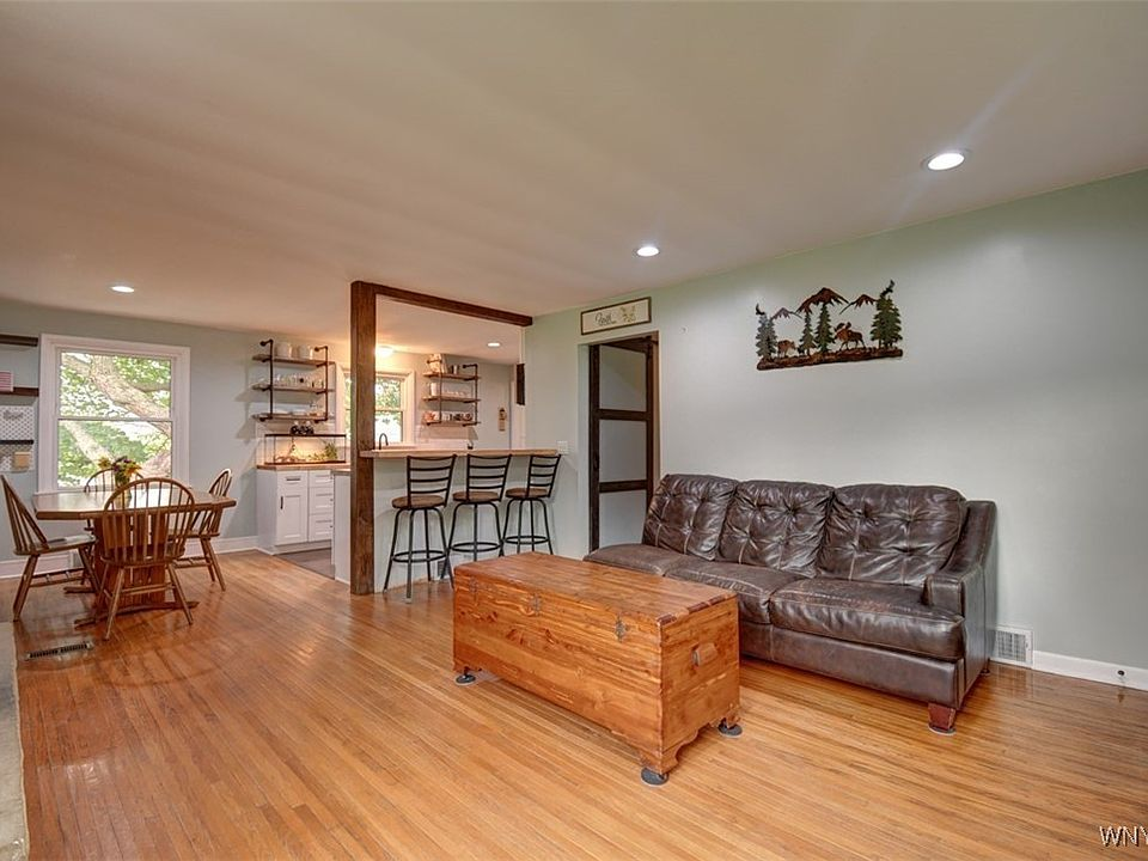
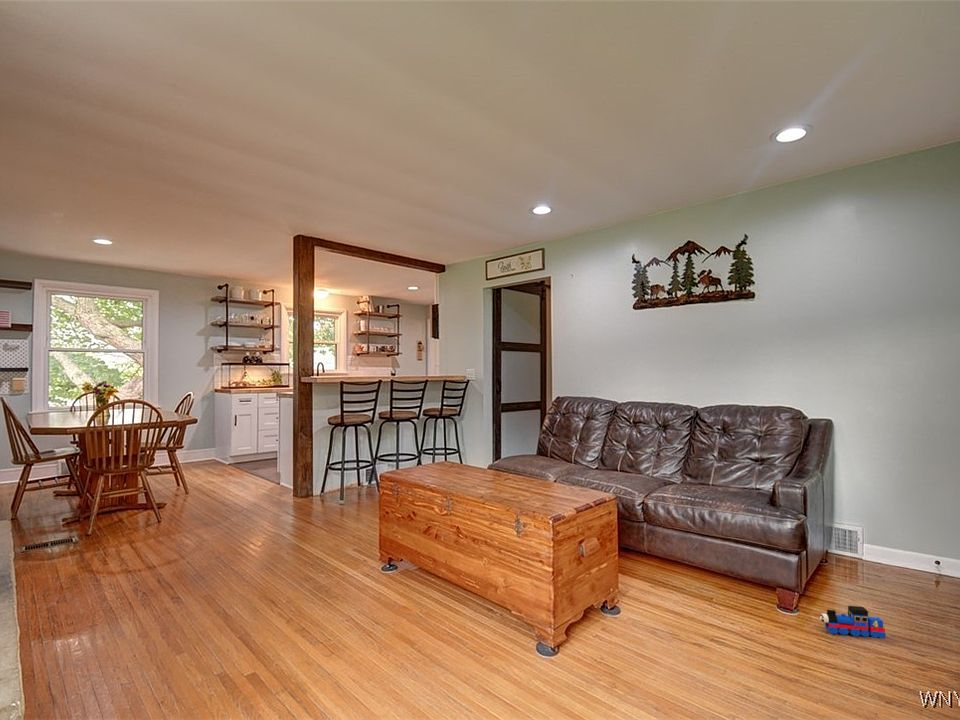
+ toy train [819,605,887,639]
